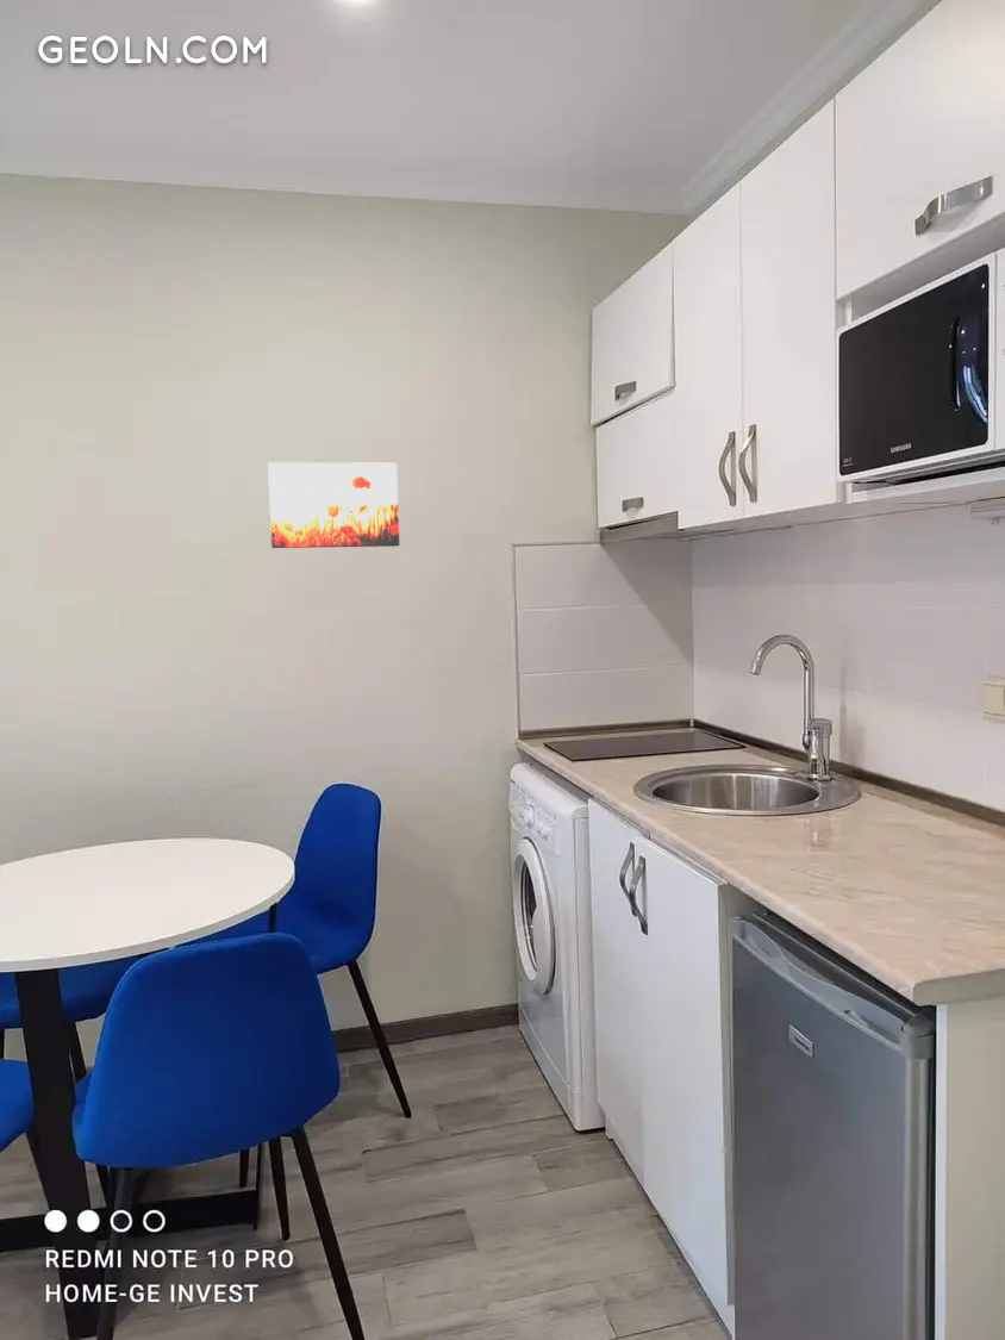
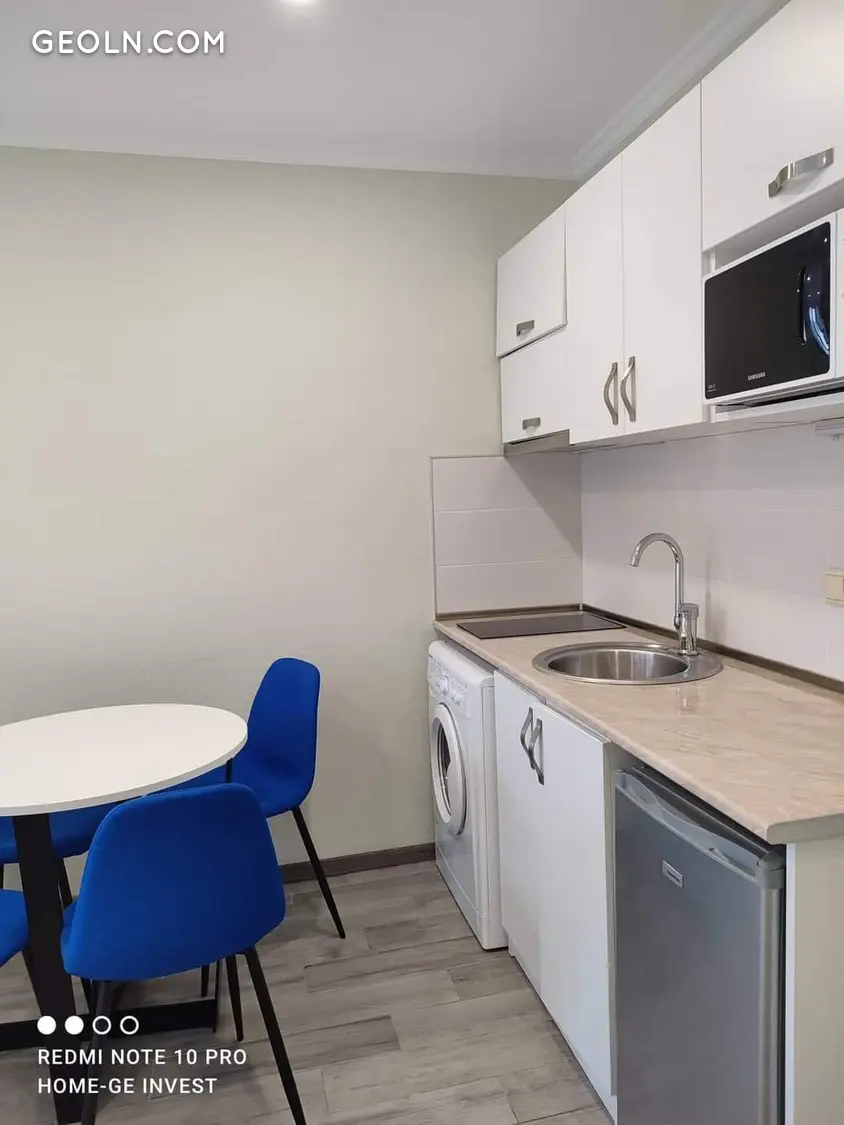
- wall art [267,461,400,549]
